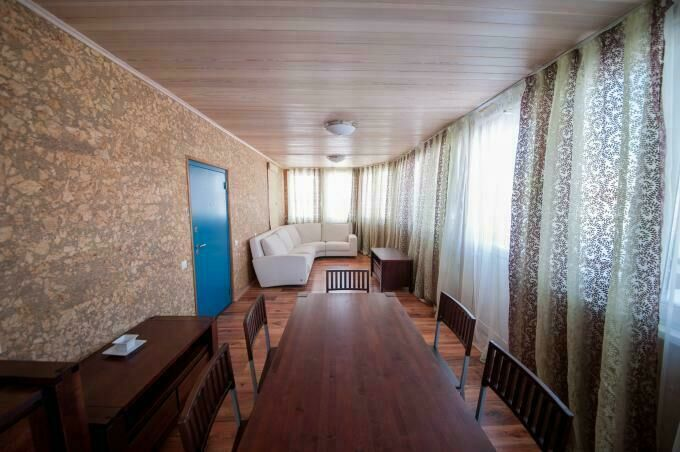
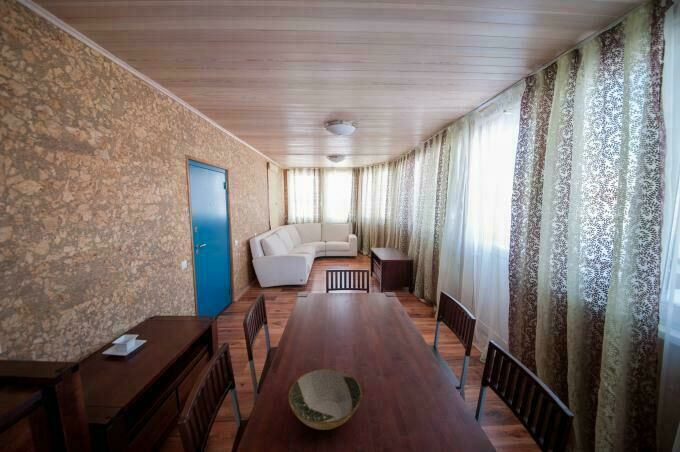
+ bowl [287,367,363,431]
